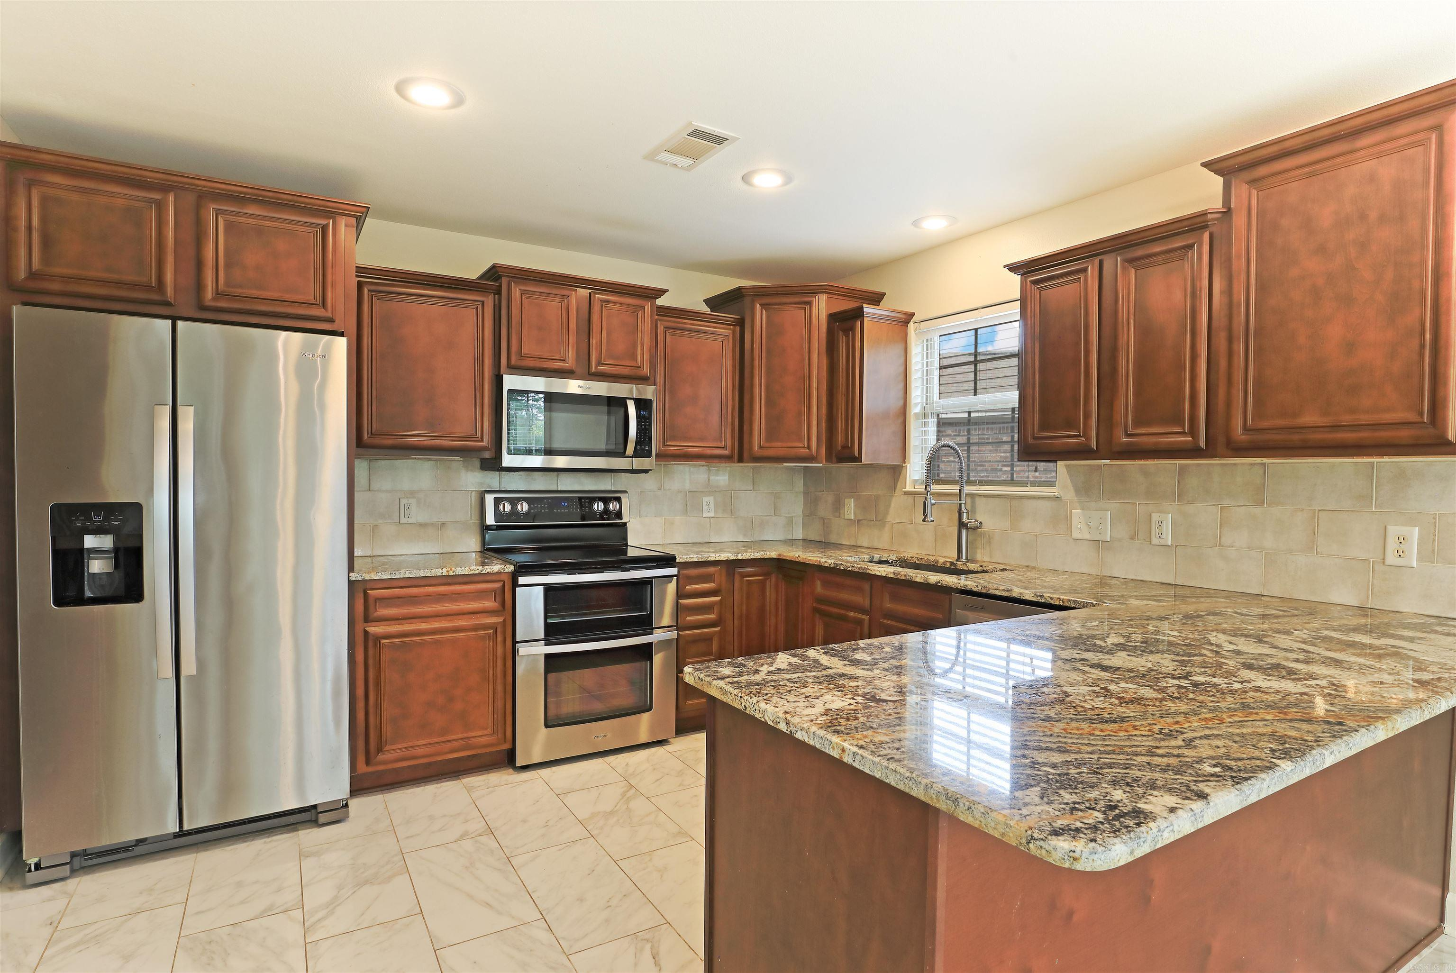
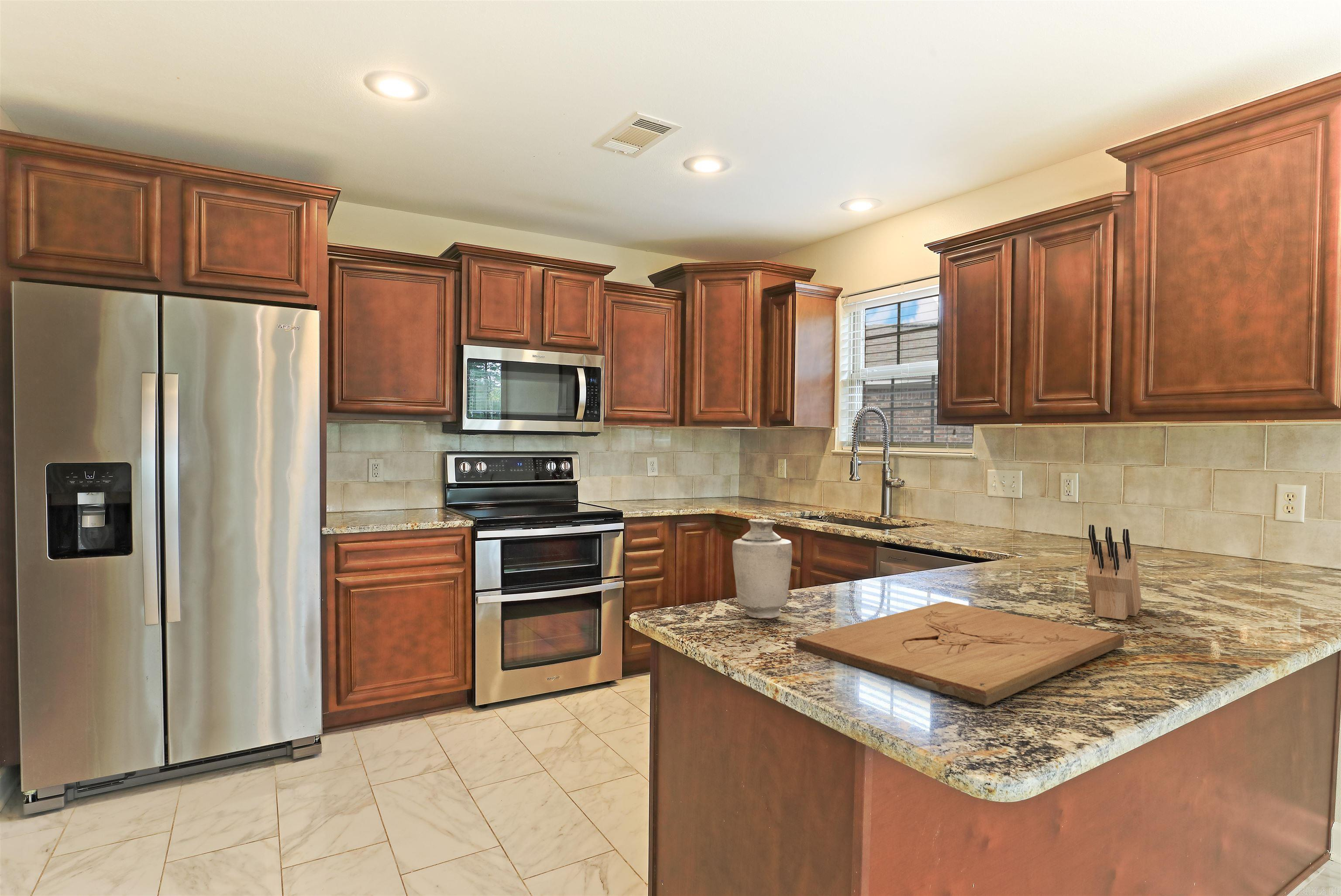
+ vase [732,518,793,619]
+ knife block [1086,524,1142,621]
+ cutting board [795,601,1124,706]
